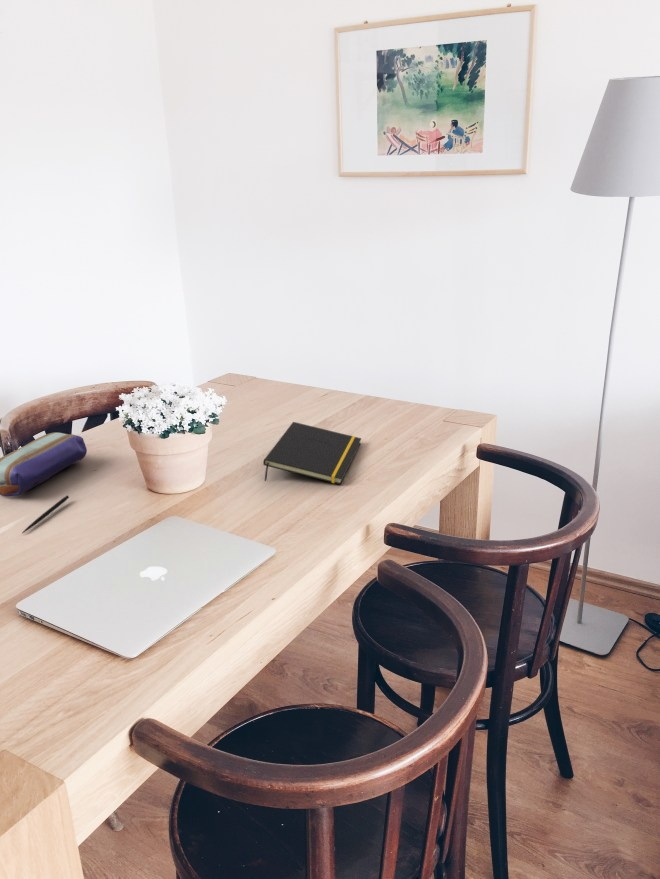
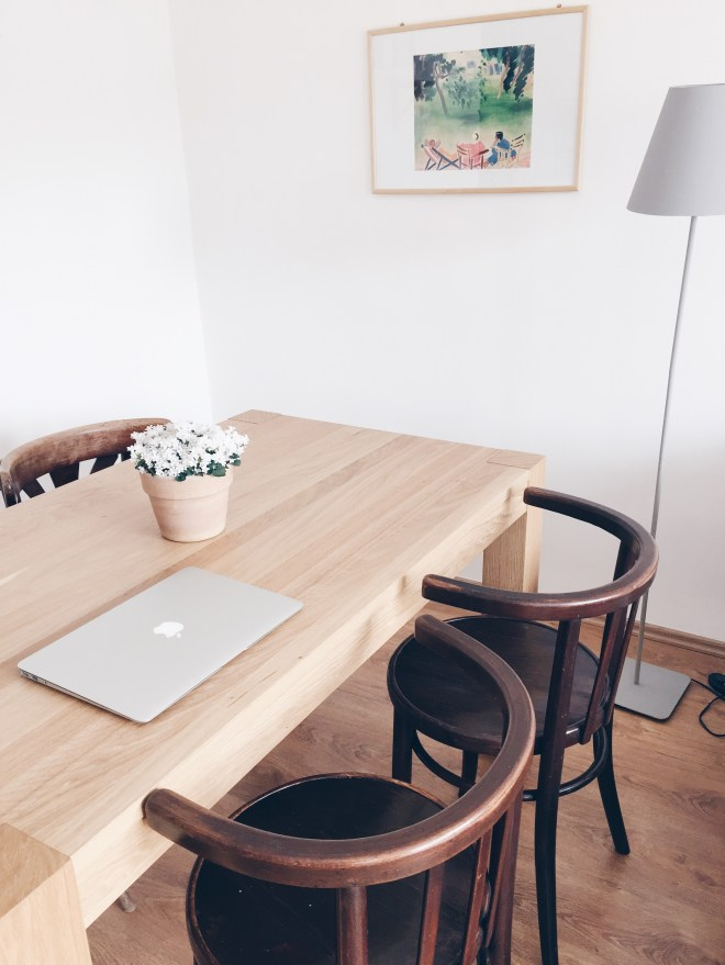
- notepad [262,421,362,486]
- pen [21,494,70,534]
- pencil case [0,431,88,497]
